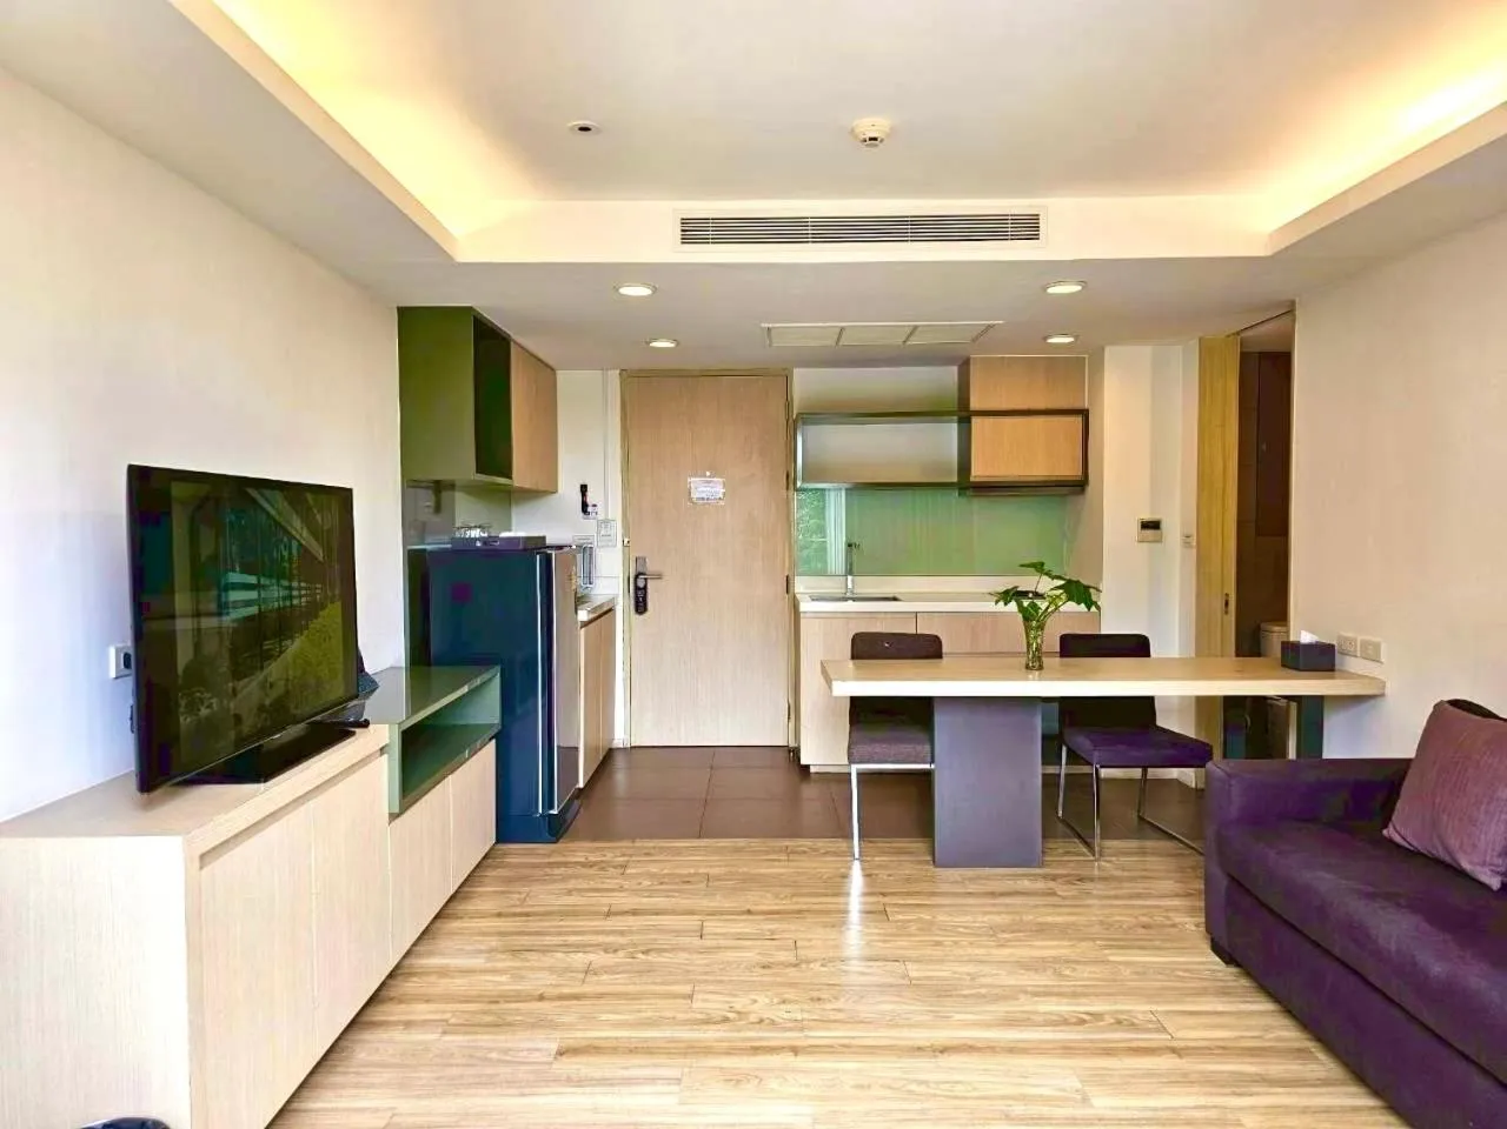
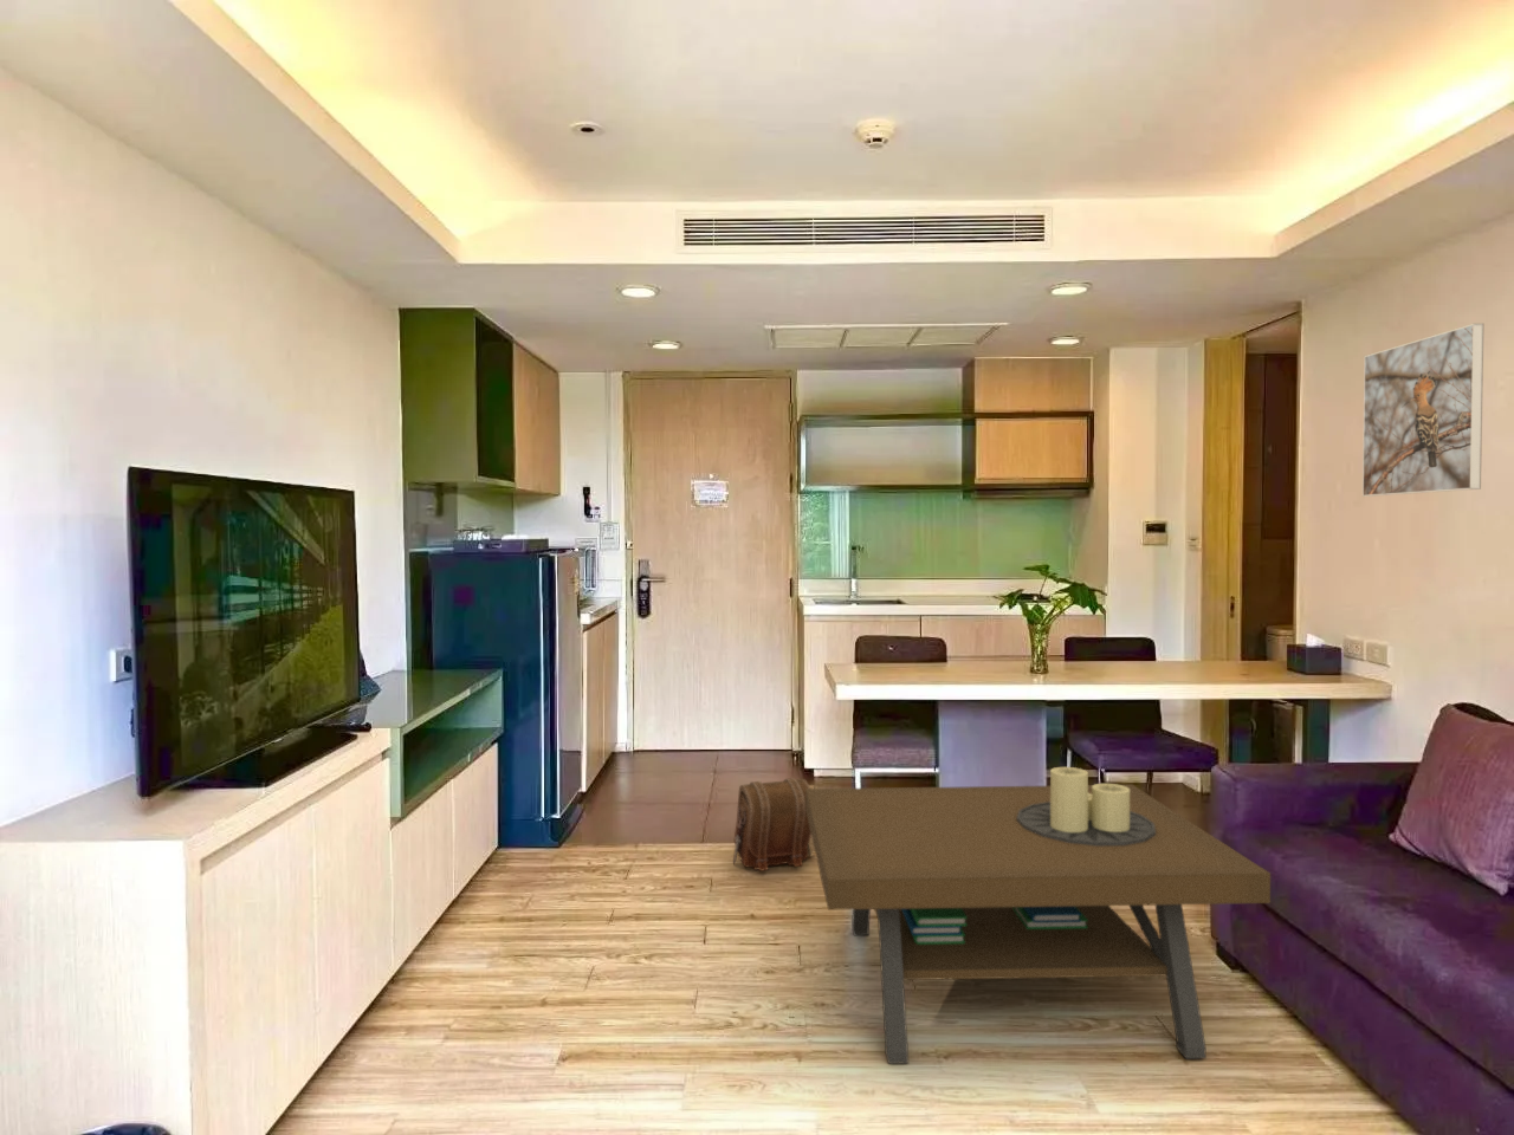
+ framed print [1361,323,1485,497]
+ coffee table [806,767,1272,1065]
+ pouch [732,777,820,873]
